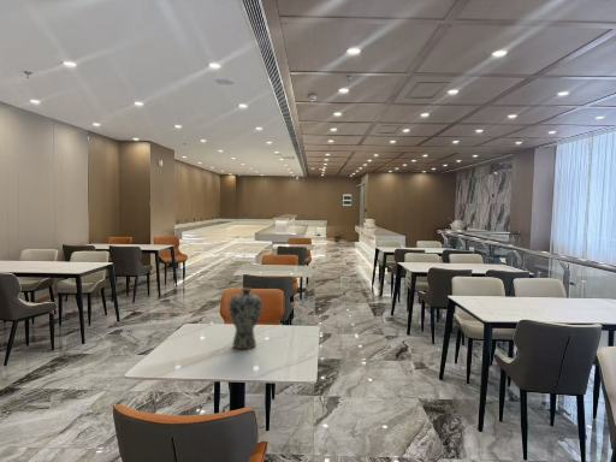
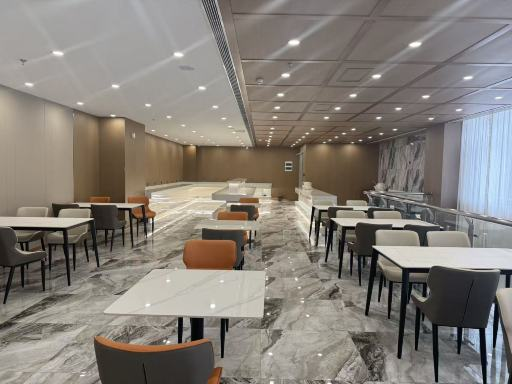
- vase [227,286,263,350]
